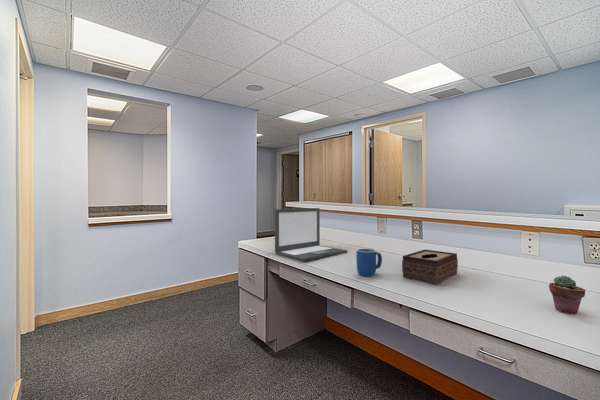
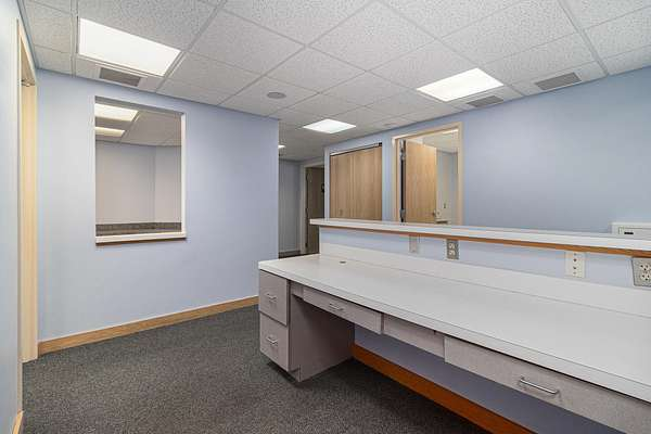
- laptop [274,207,348,262]
- tissue box [401,249,459,285]
- mug [355,248,383,277]
- potted succulent [548,275,586,315]
